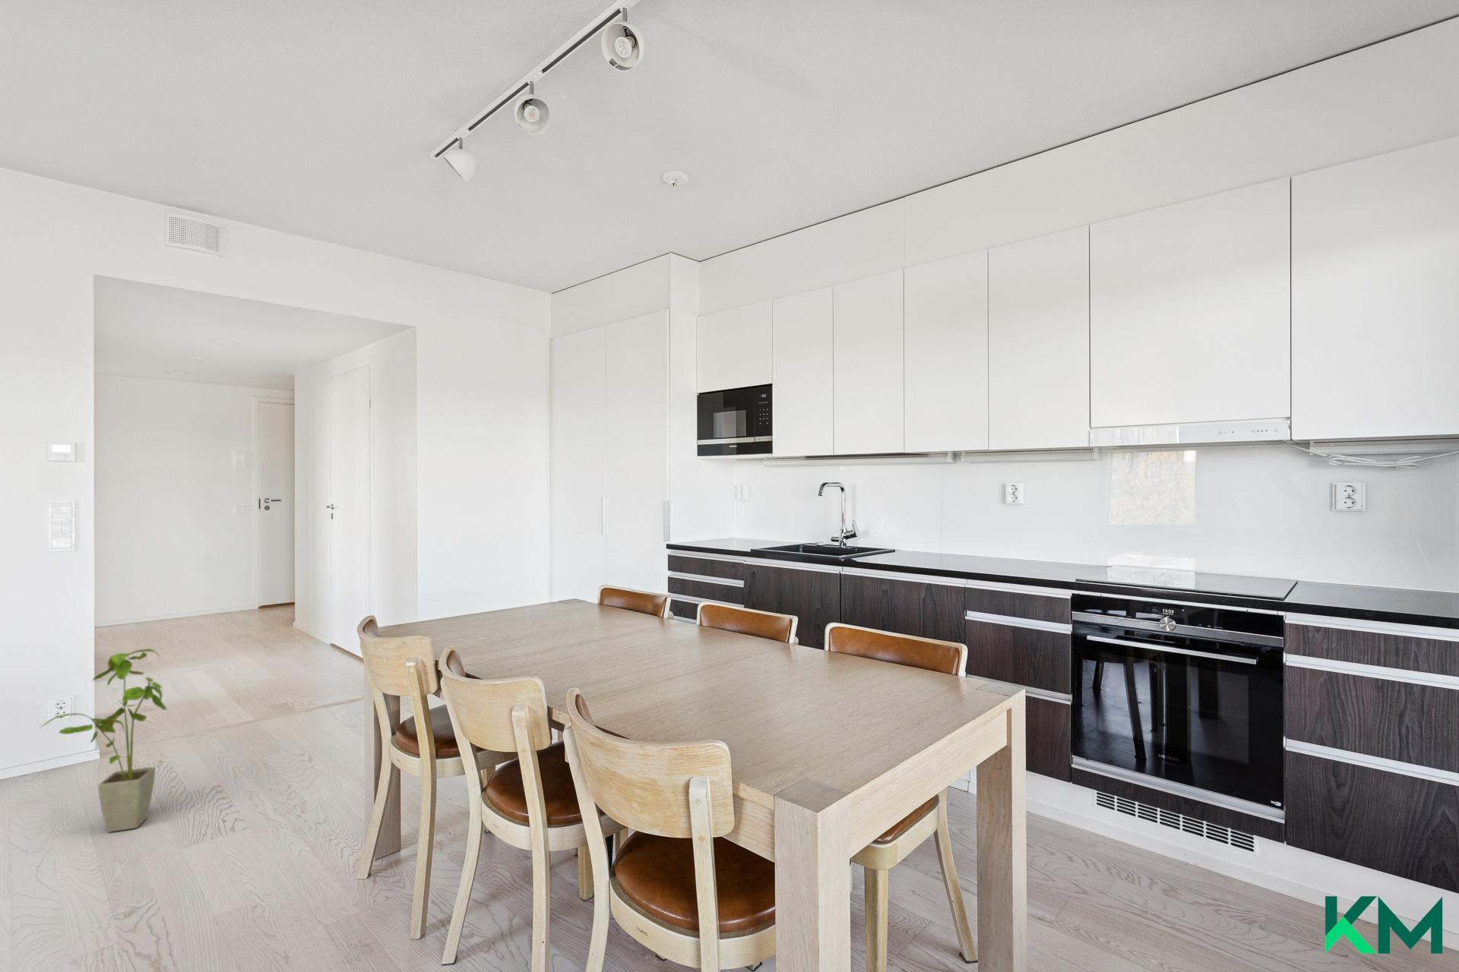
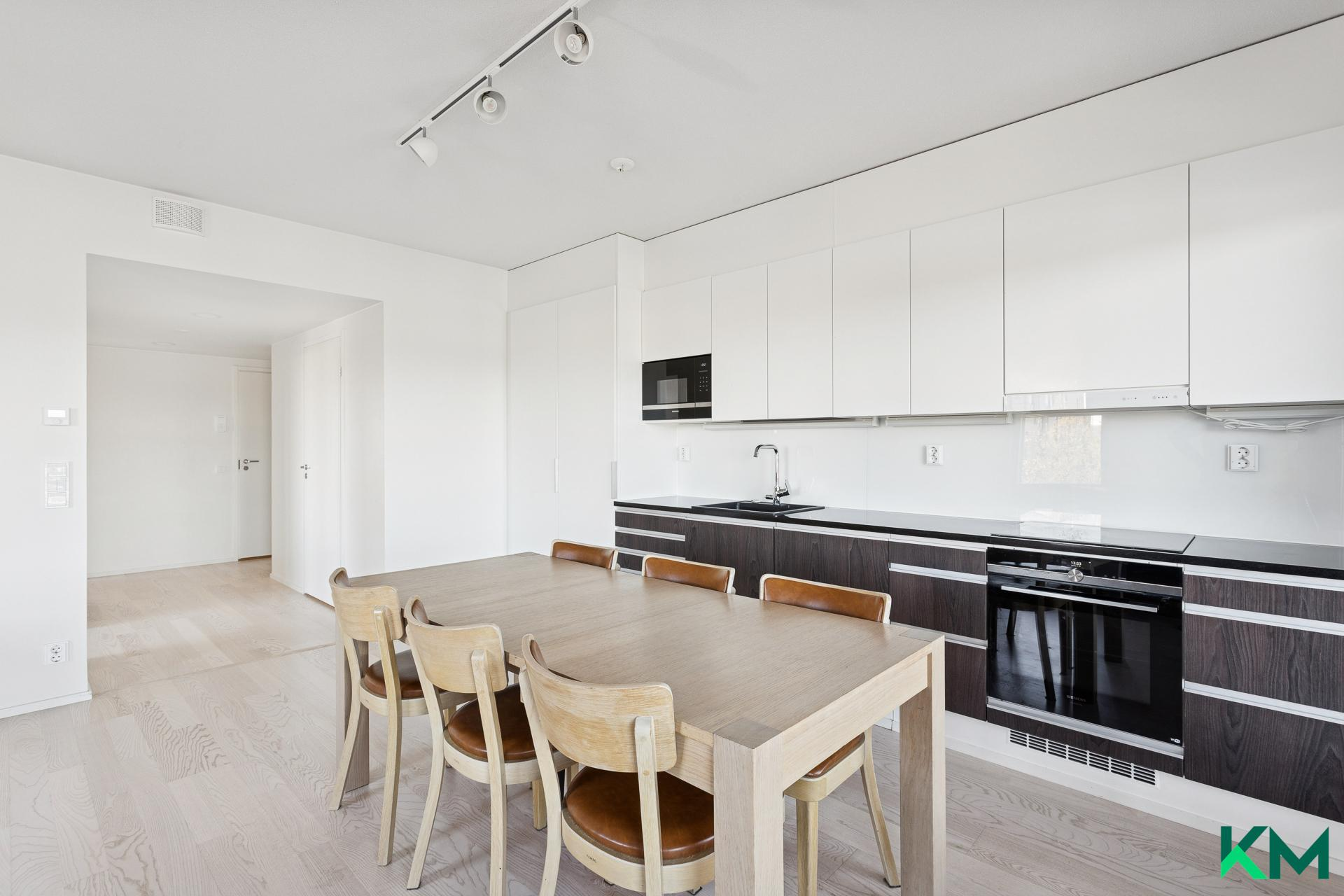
- house plant [39,648,168,833]
